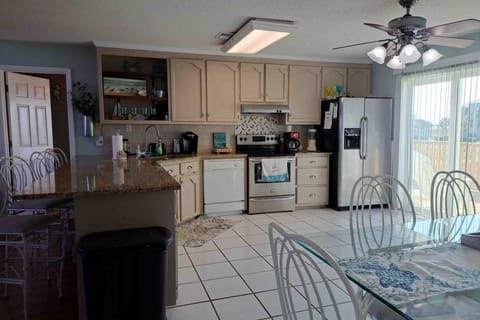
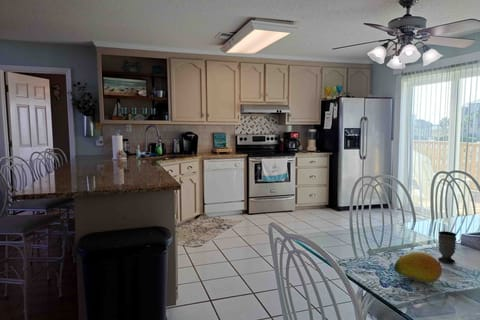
+ fruit [393,252,443,284]
+ cup [437,230,457,264]
